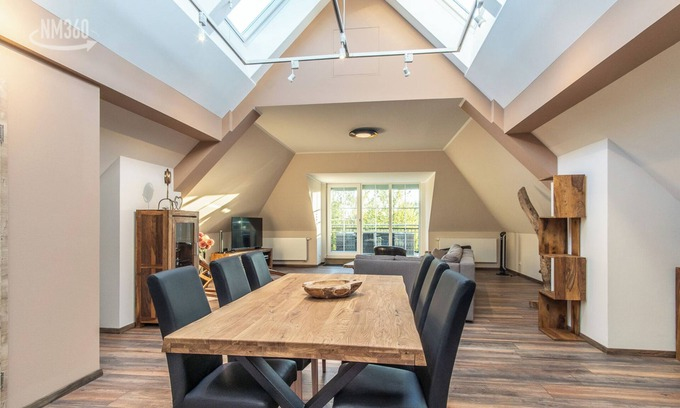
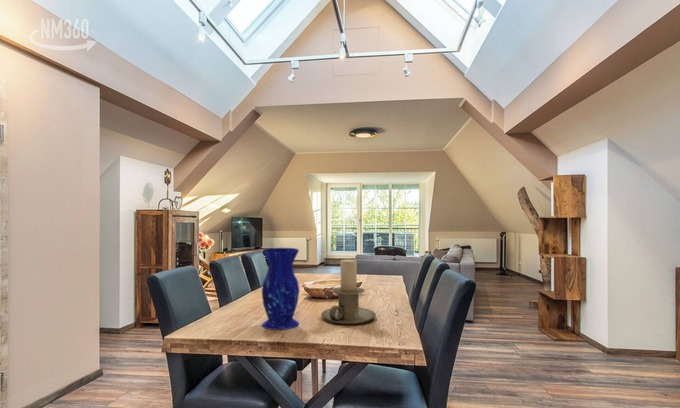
+ vase [261,247,300,331]
+ candle holder [320,259,377,325]
